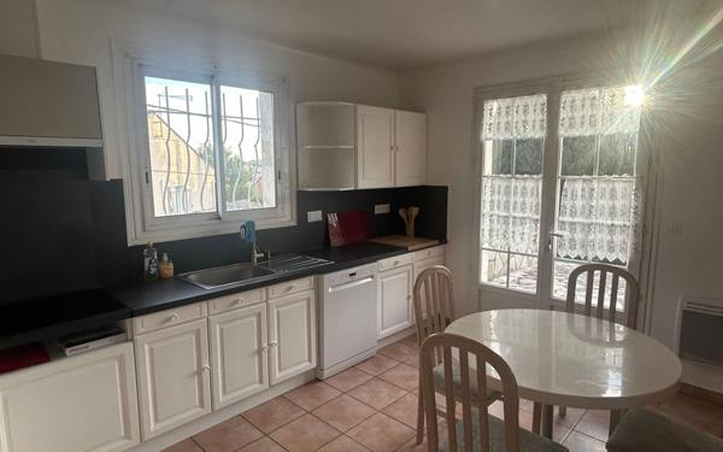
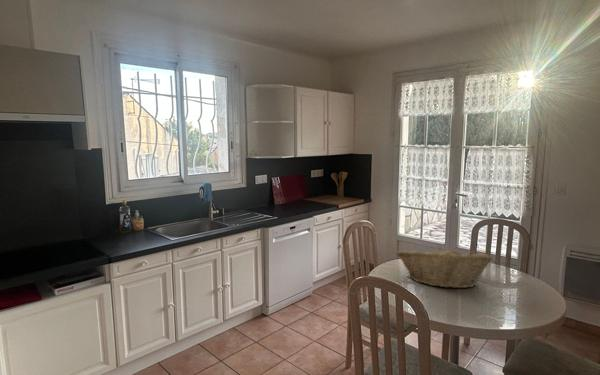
+ fruit basket [395,245,493,289]
